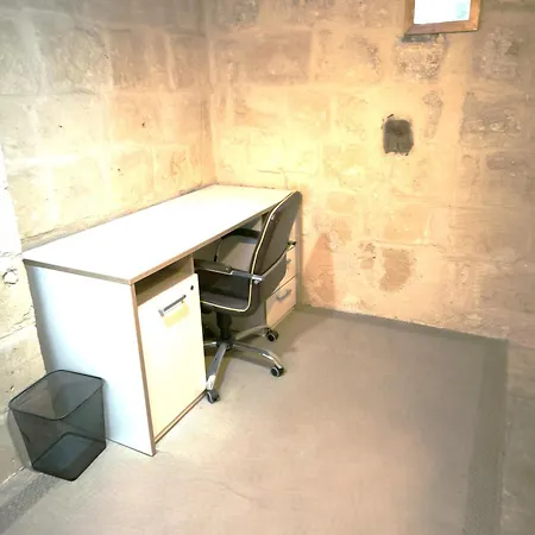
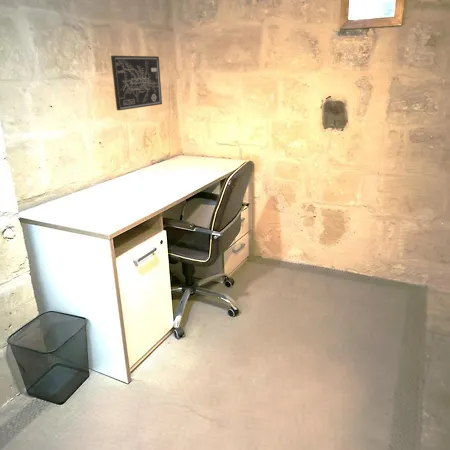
+ wall art [110,55,163,111]
